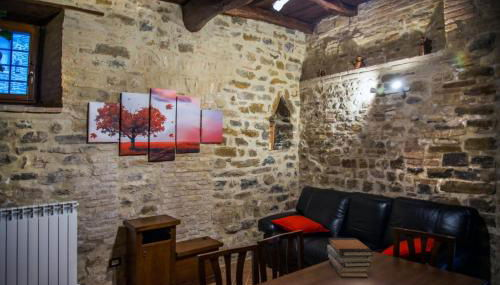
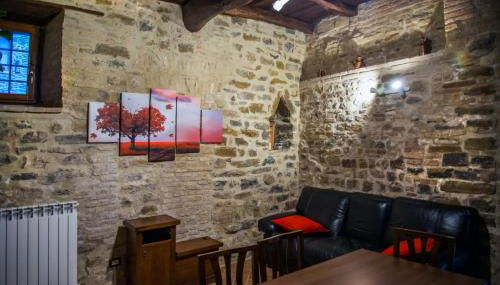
- book stack [326,237,374,278]
